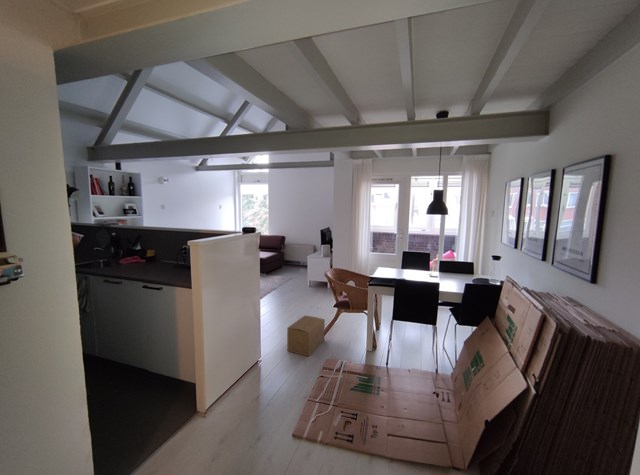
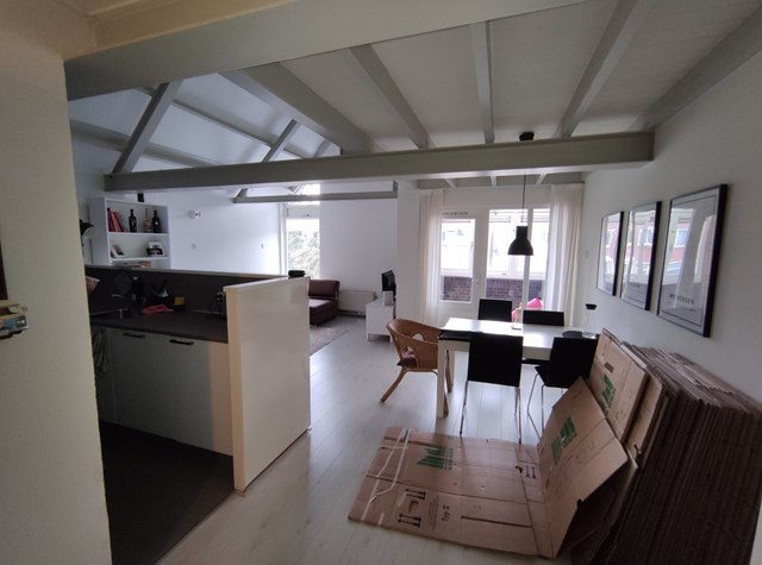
- cardboard box [286,314,326,358]
